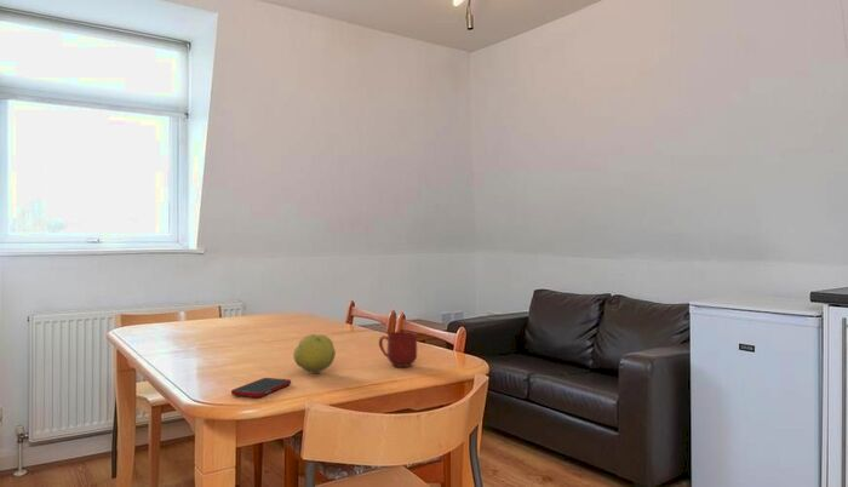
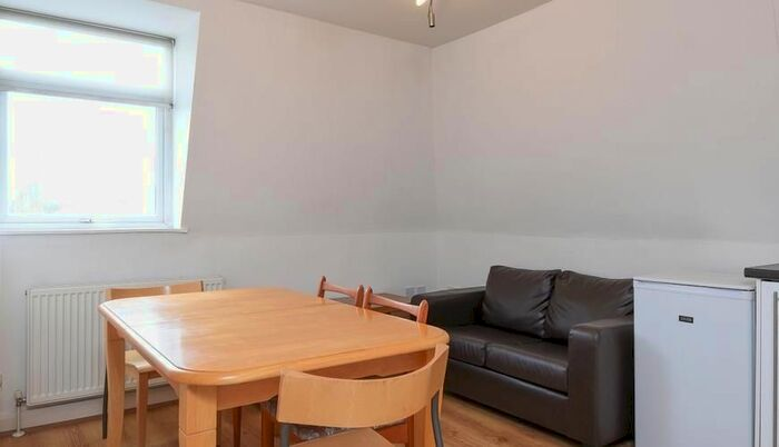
- cell phone [230,377,292,399]
- mug [378,331,419,368]
- fruit [292,333,337,373]
